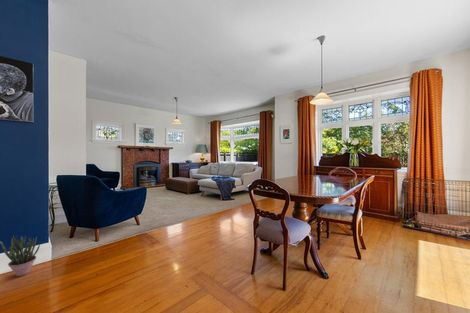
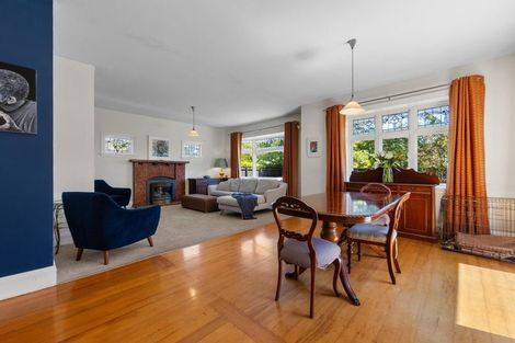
- potted plant [0,234,41,277]
